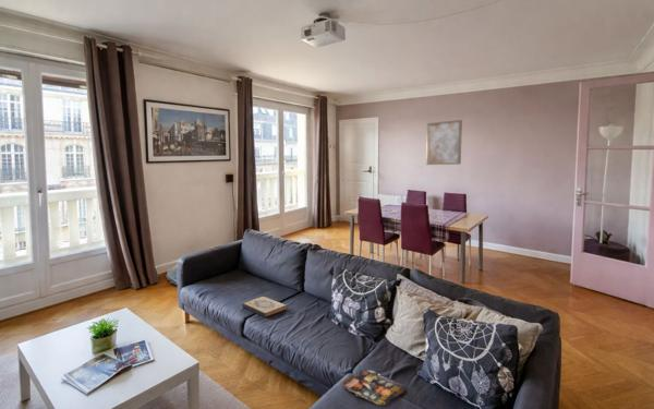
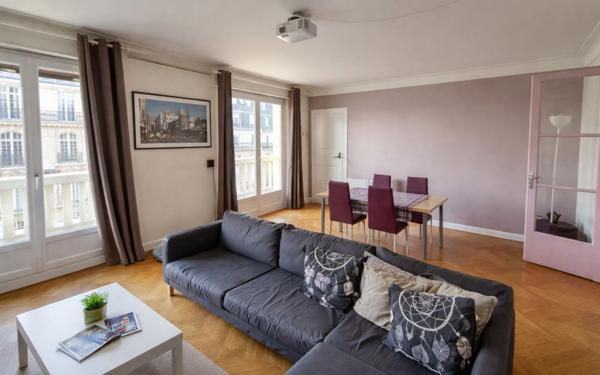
- hardback book [241,296,288,318]
- wall art [425,119,463,166]
- magazine [342,369,405,406]
